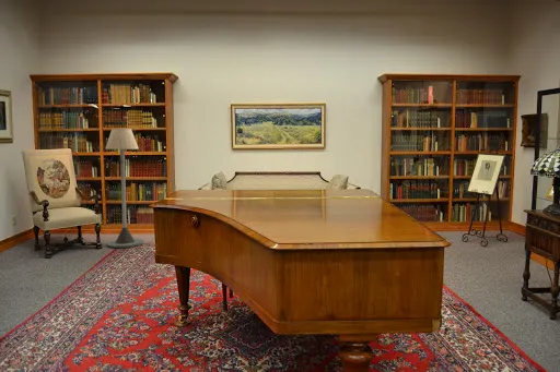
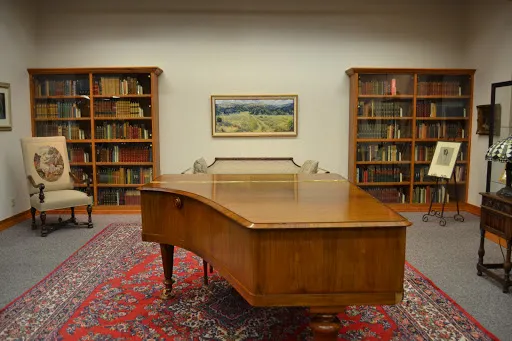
- floor lamp [105,128,144,249]
